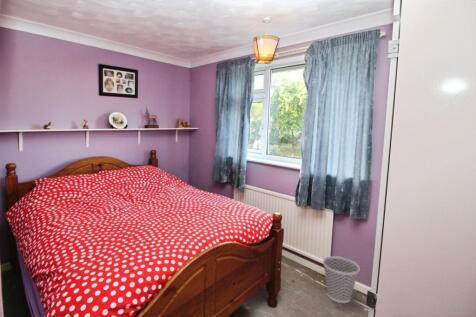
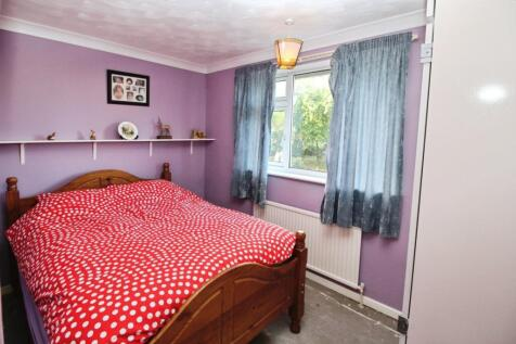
- wastebasket [322,255,361,304]
